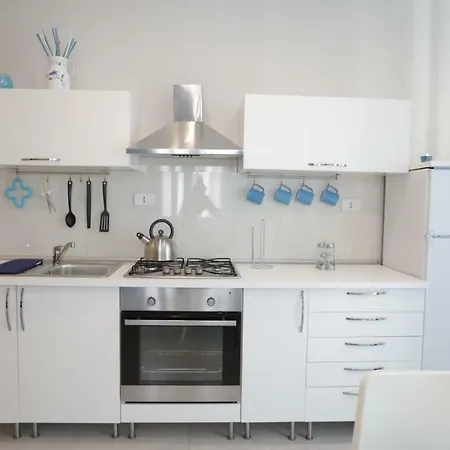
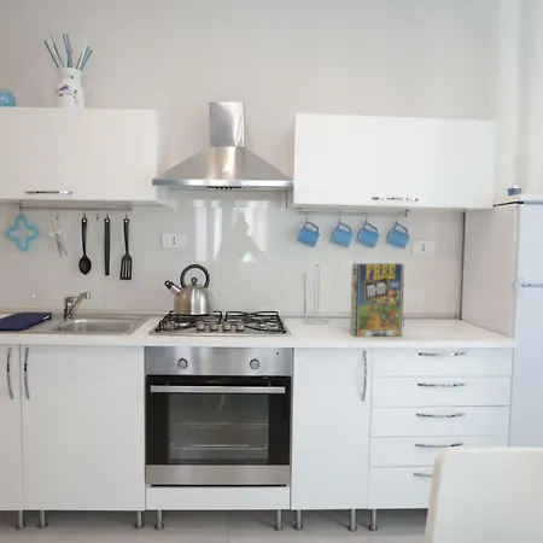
+ cereal box [349,262,405,338]
